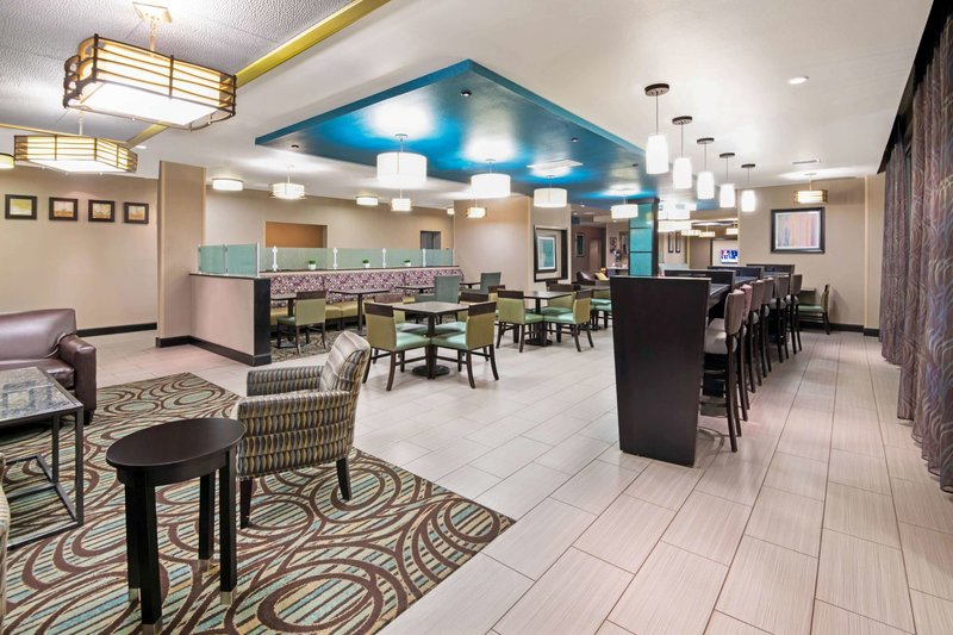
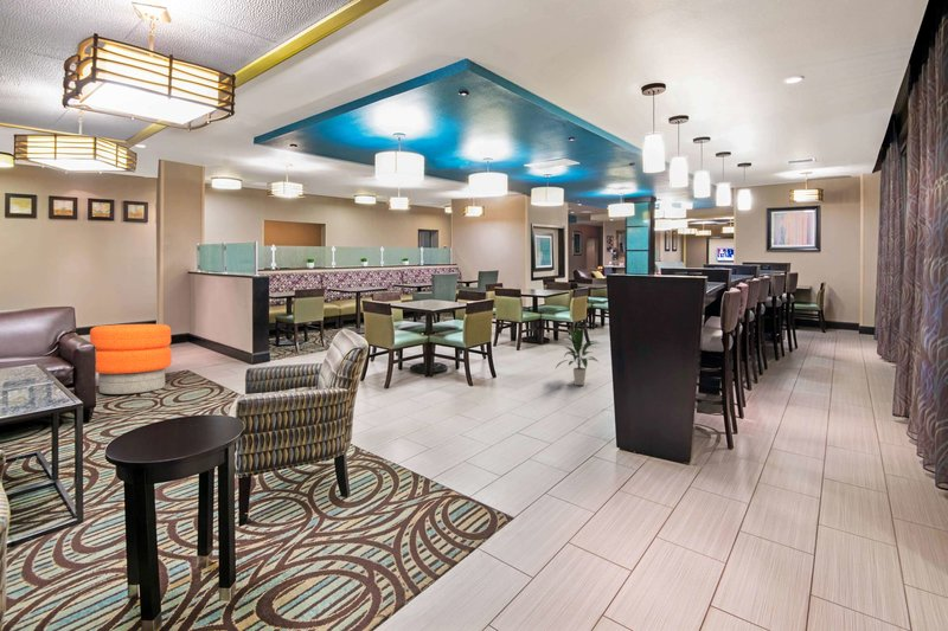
+ ottoman [89,323,173,395]
+ indoor plant [555,326,600,386]
